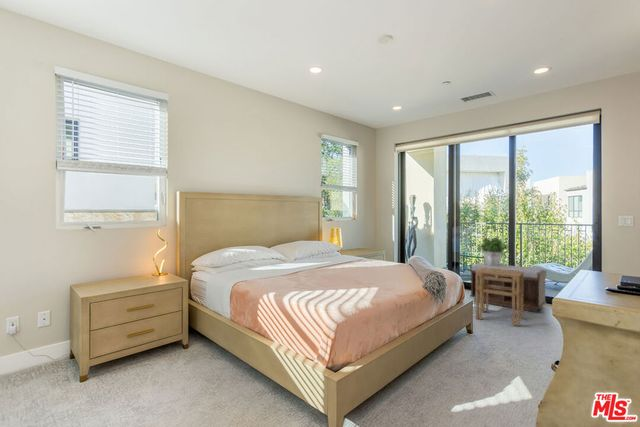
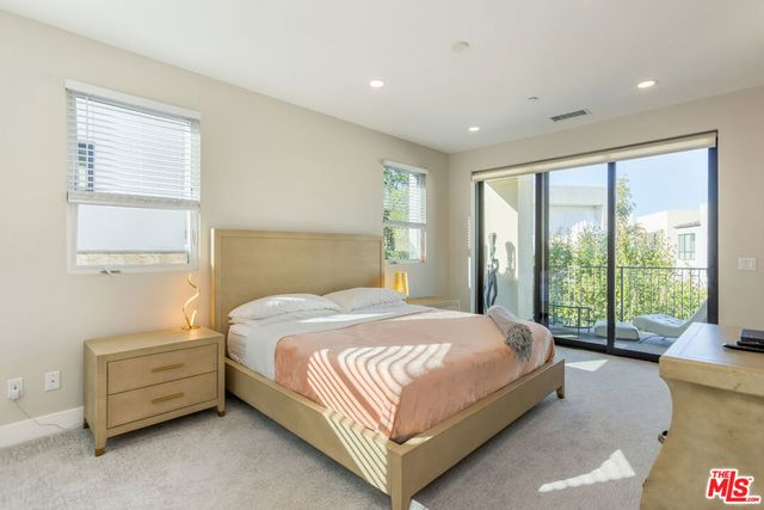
- stool [475,267,524,327]
- potted plant [479,236,508,266]
- bench [469,262,547,313]
